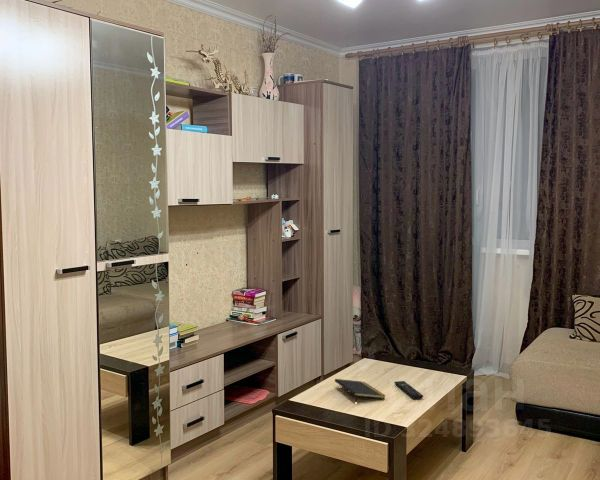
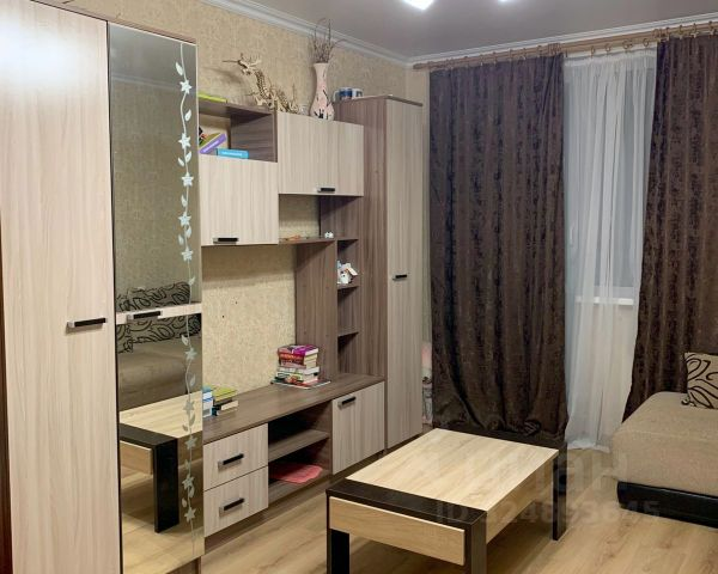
- remote control [393,380,424,400]
- notepad [334,378,387,401]
